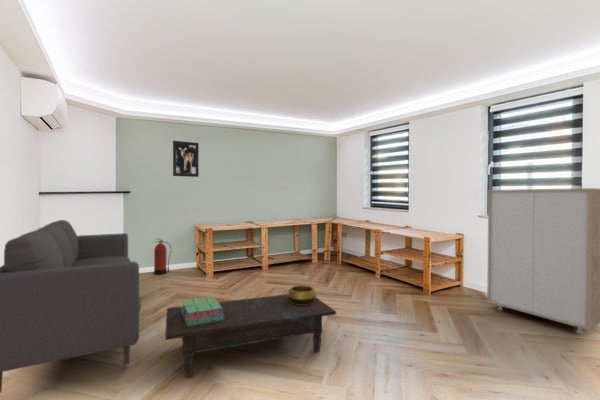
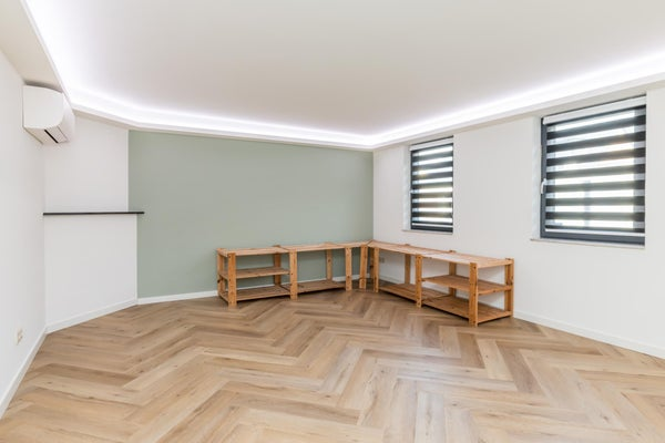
- fire extinguisher [153,237,172,275]
- stack of books [180,295,225,326]
- coffee table [164,293,337,378]
- decorative bowl [286,284,318,305]
- wall art [172,140,200,178]
- sofa [0,219,142,394]
- storage cabinet [486,187,600,335]
